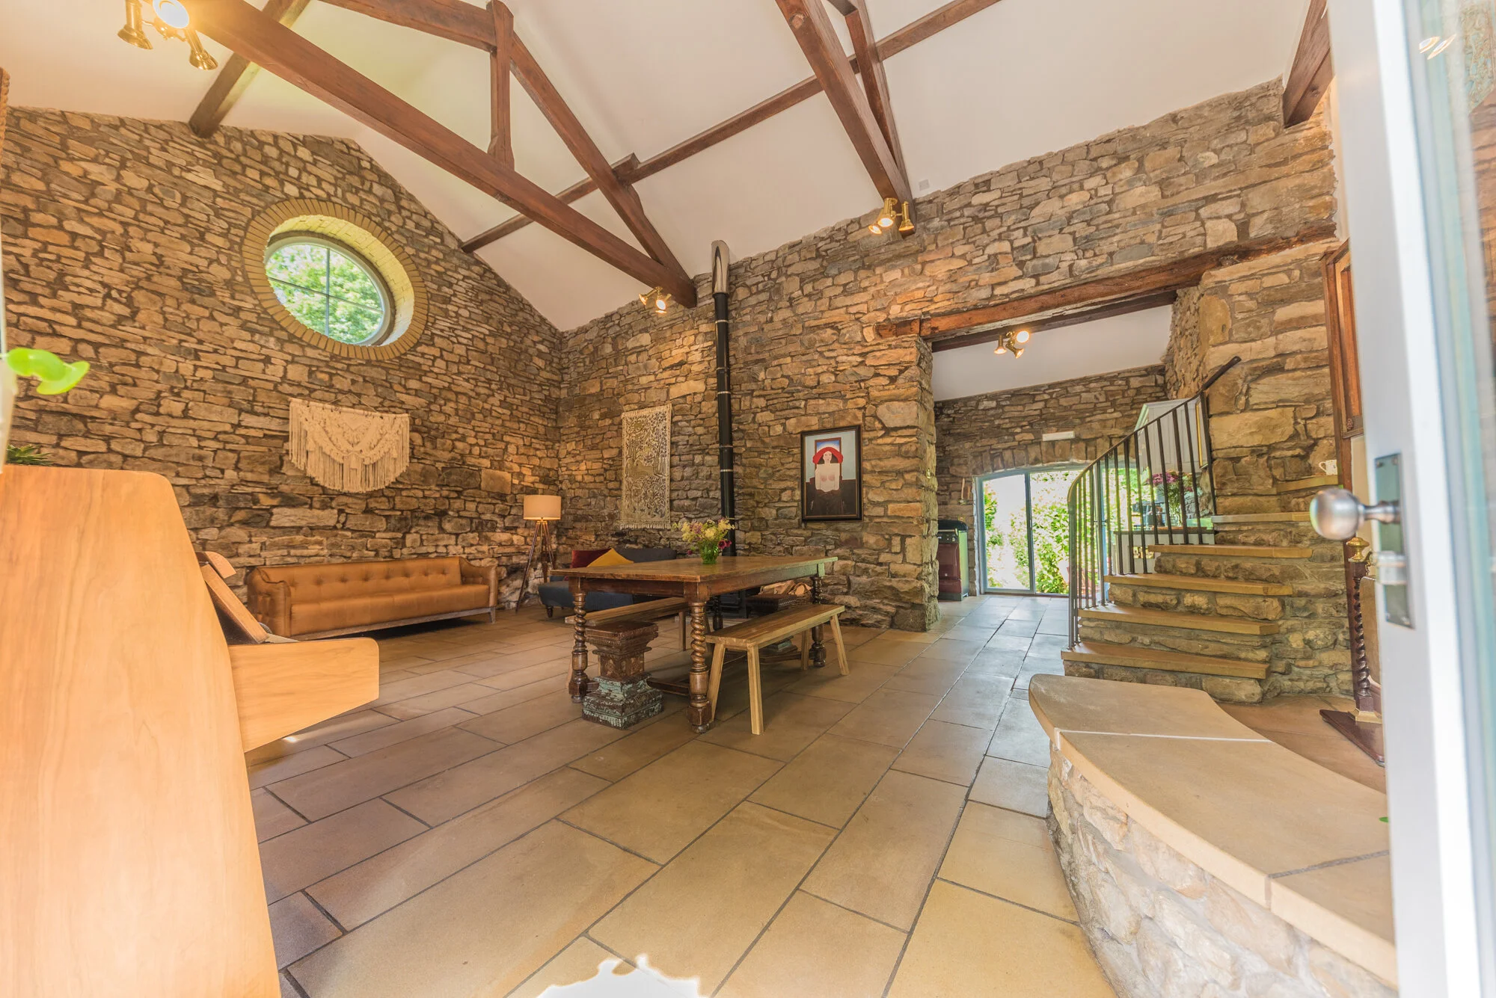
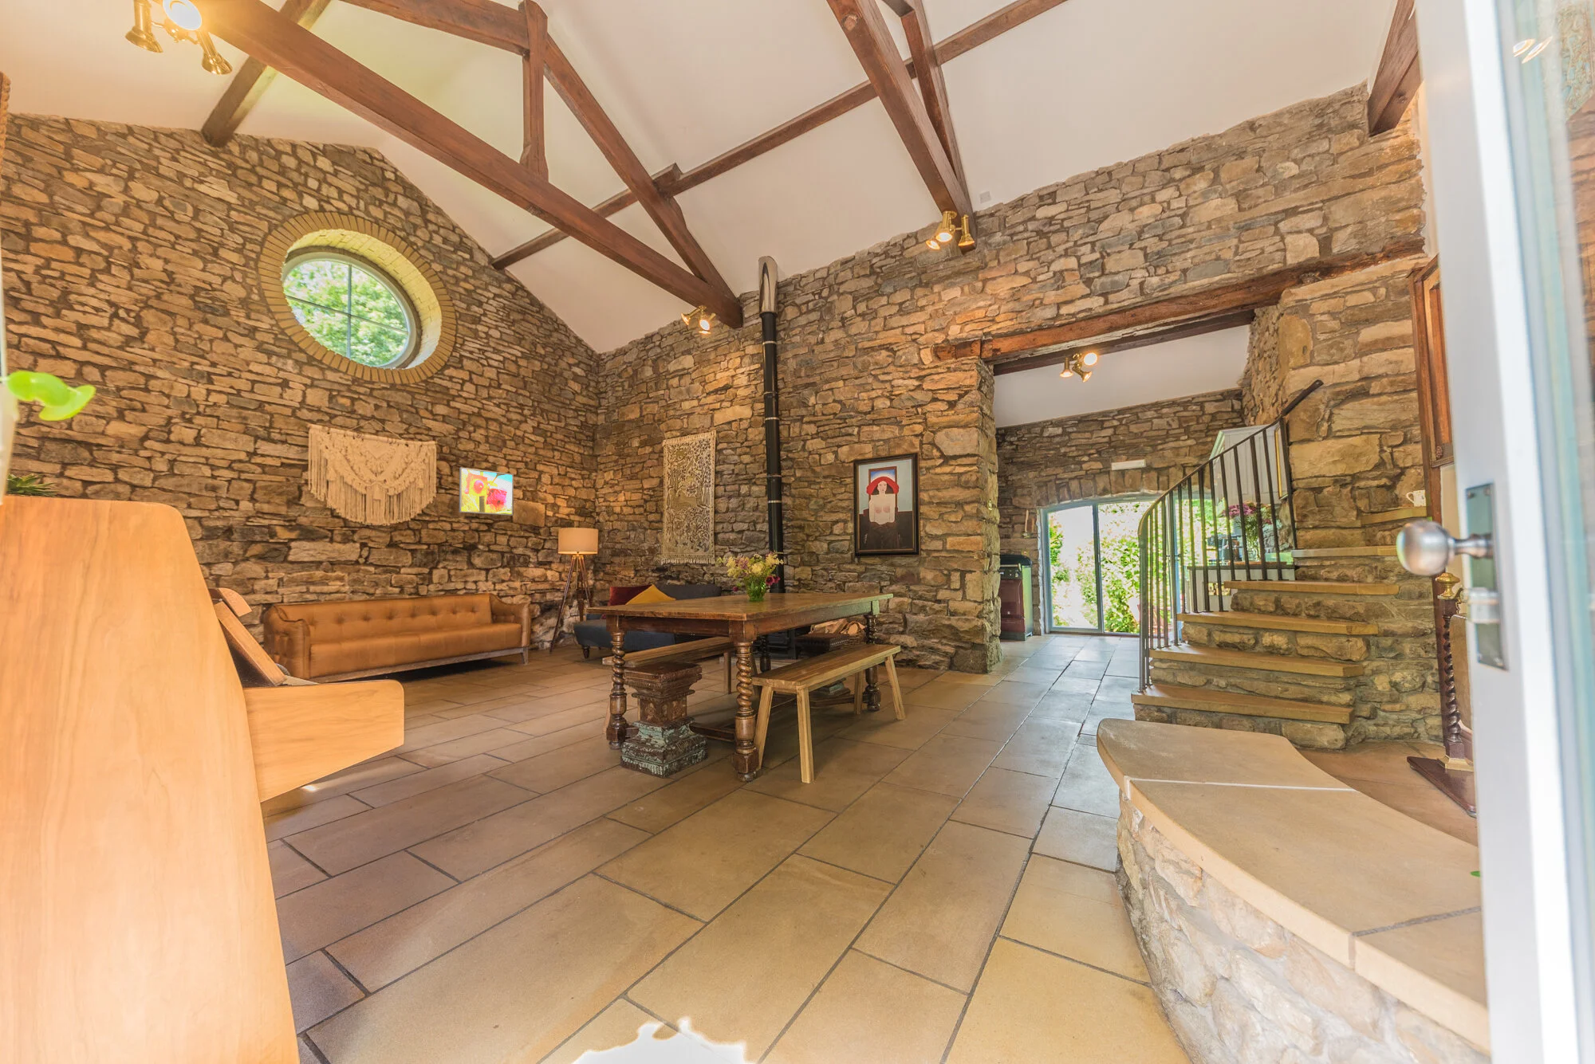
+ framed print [458,467,514,517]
